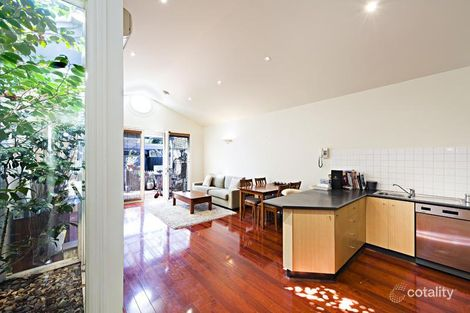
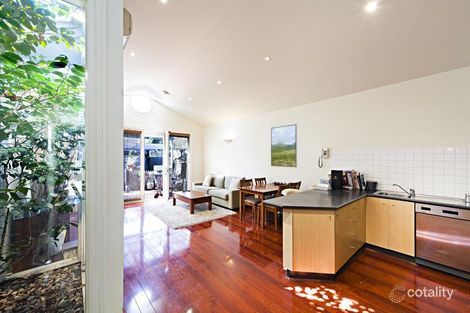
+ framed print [270,123,298,168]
